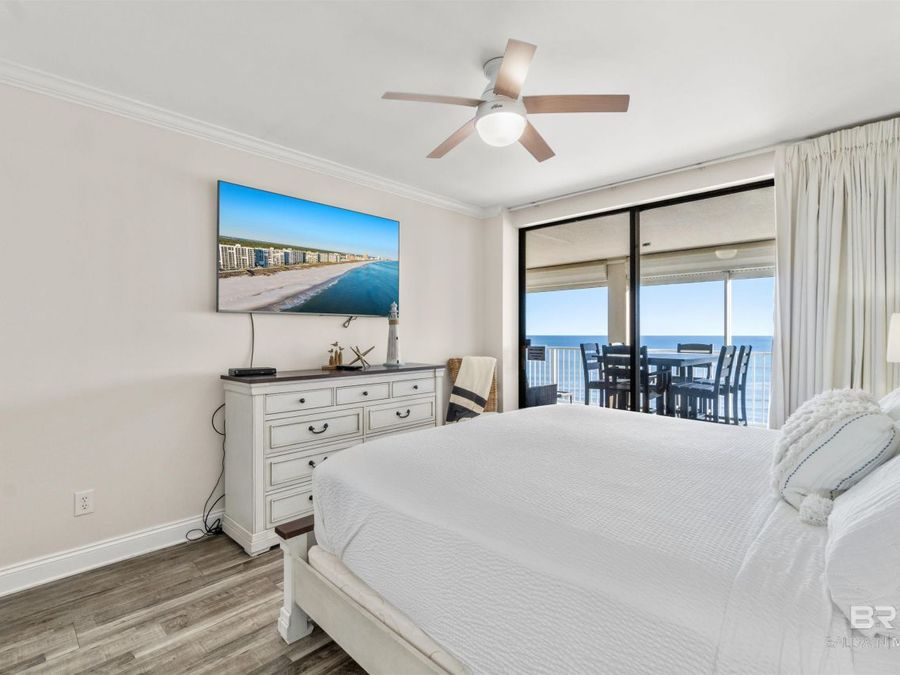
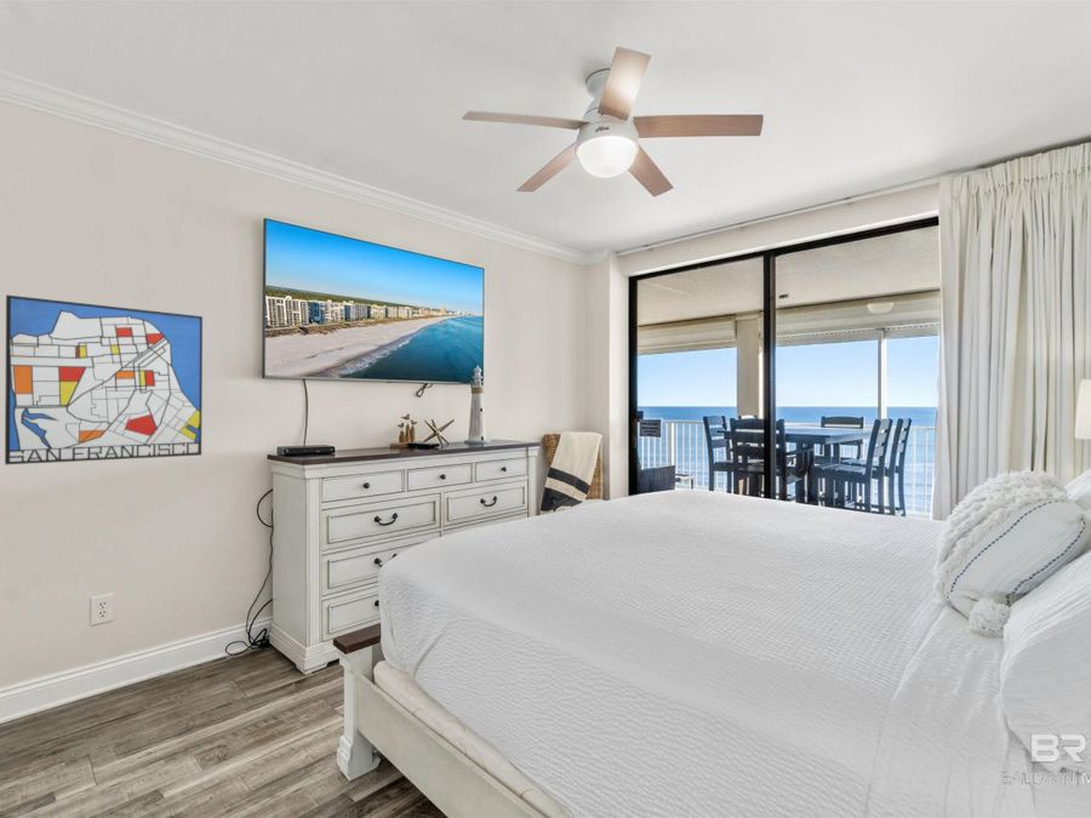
+ wall art [4,293,204,465]
